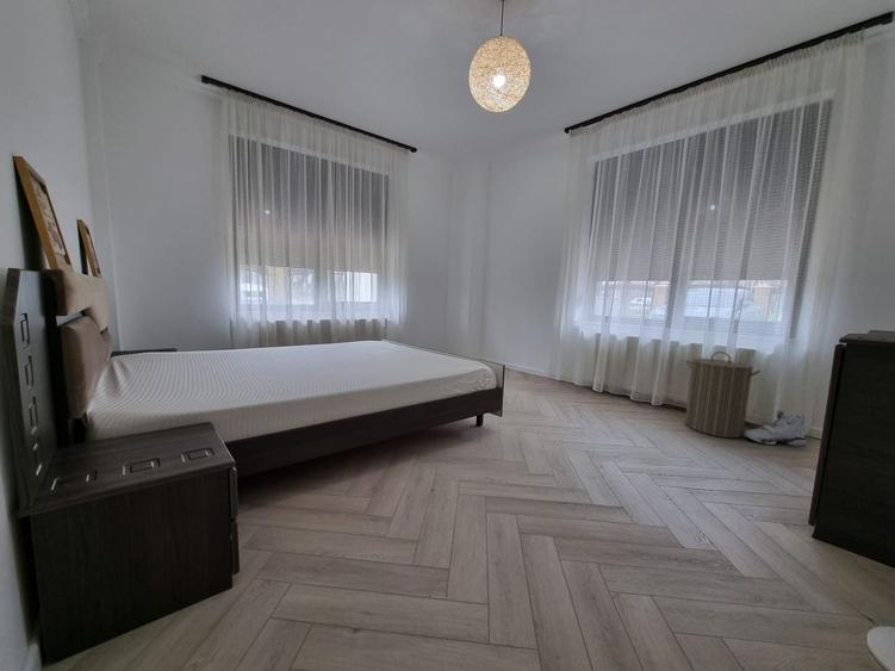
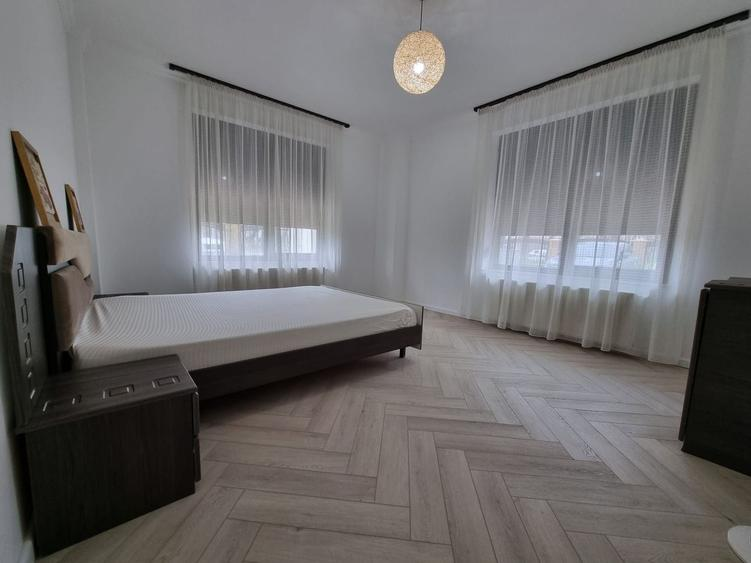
- sneaker [744,409,807,447]
- laundry hamper [684,350,762,439]
